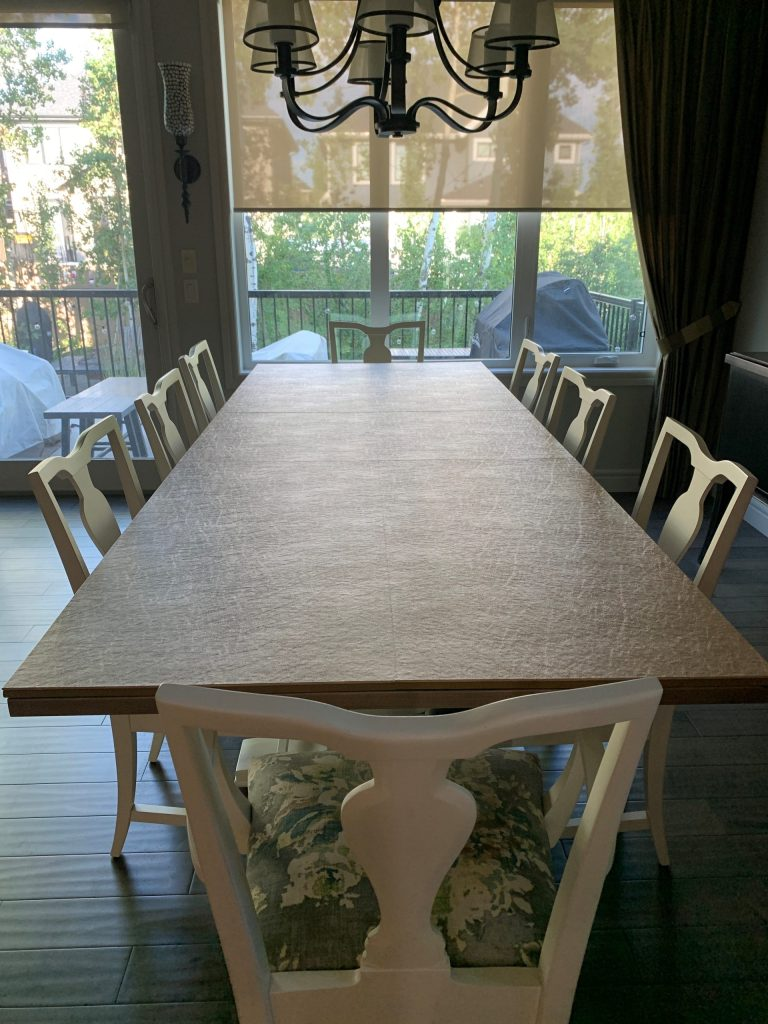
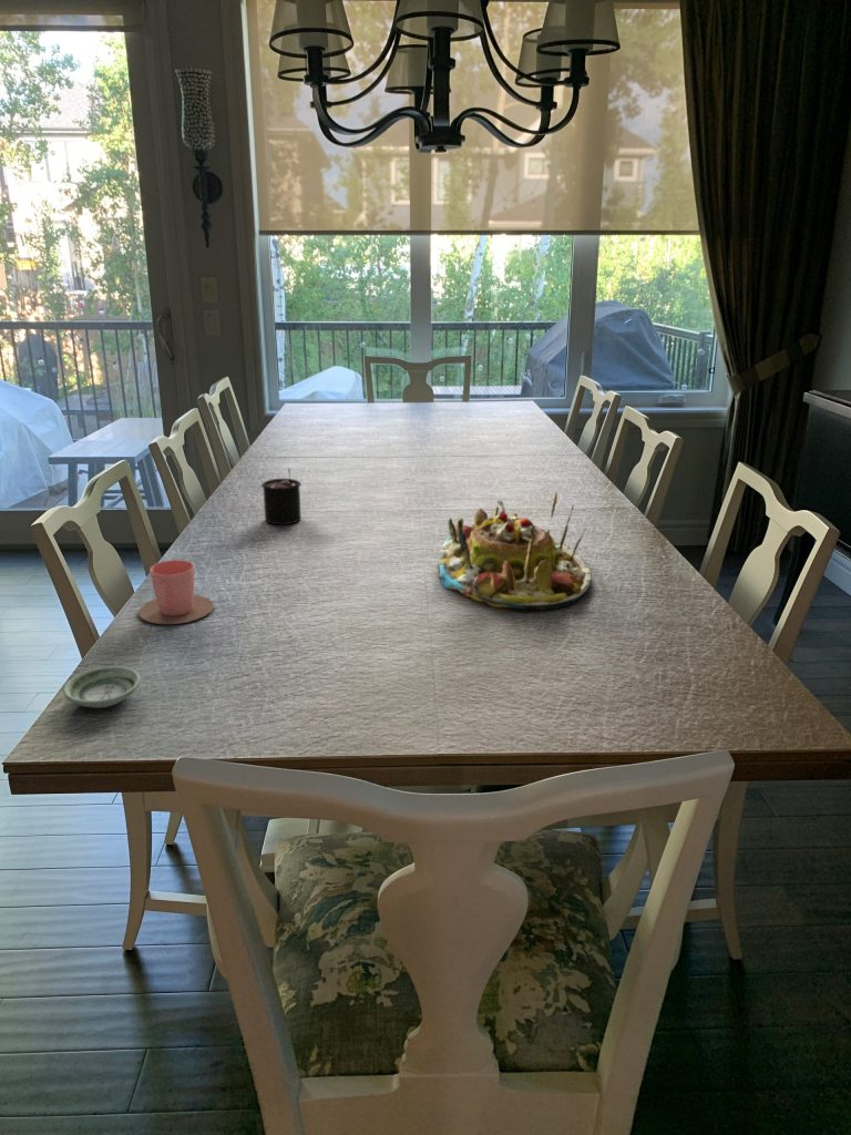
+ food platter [438,491,593,611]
+ cup [137,559,215,625]
+ candle [260,468,303,525]
+ saucer [62,665,142,709]
